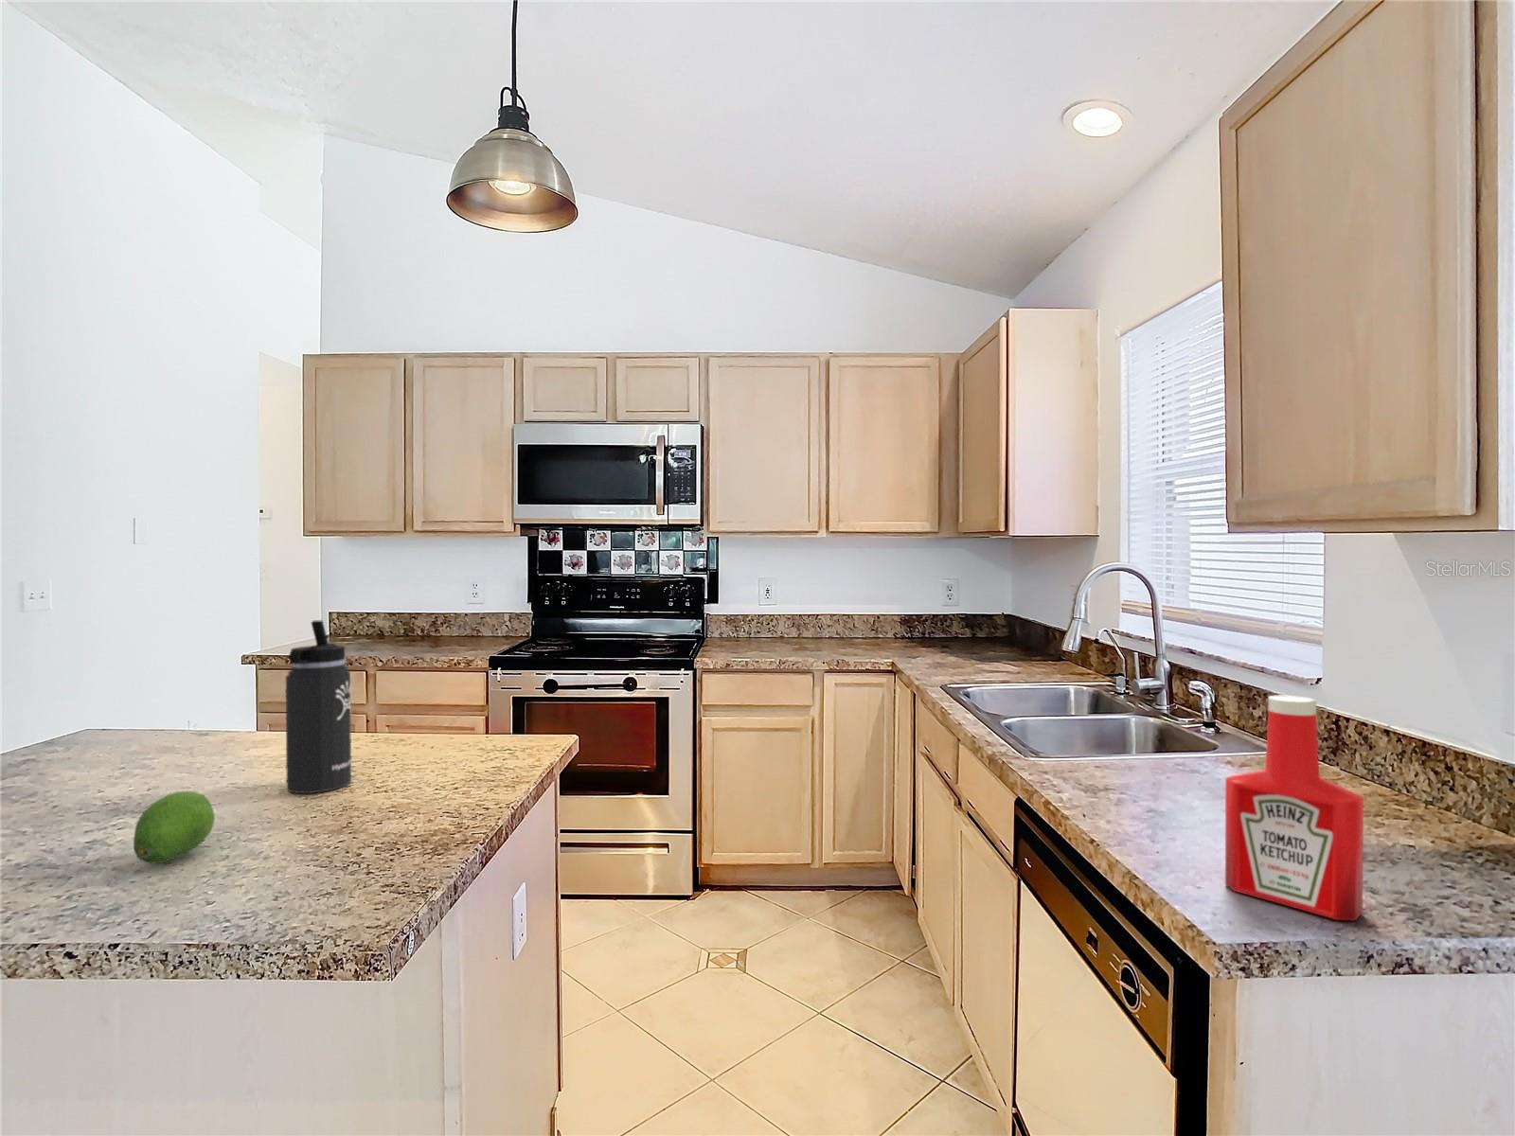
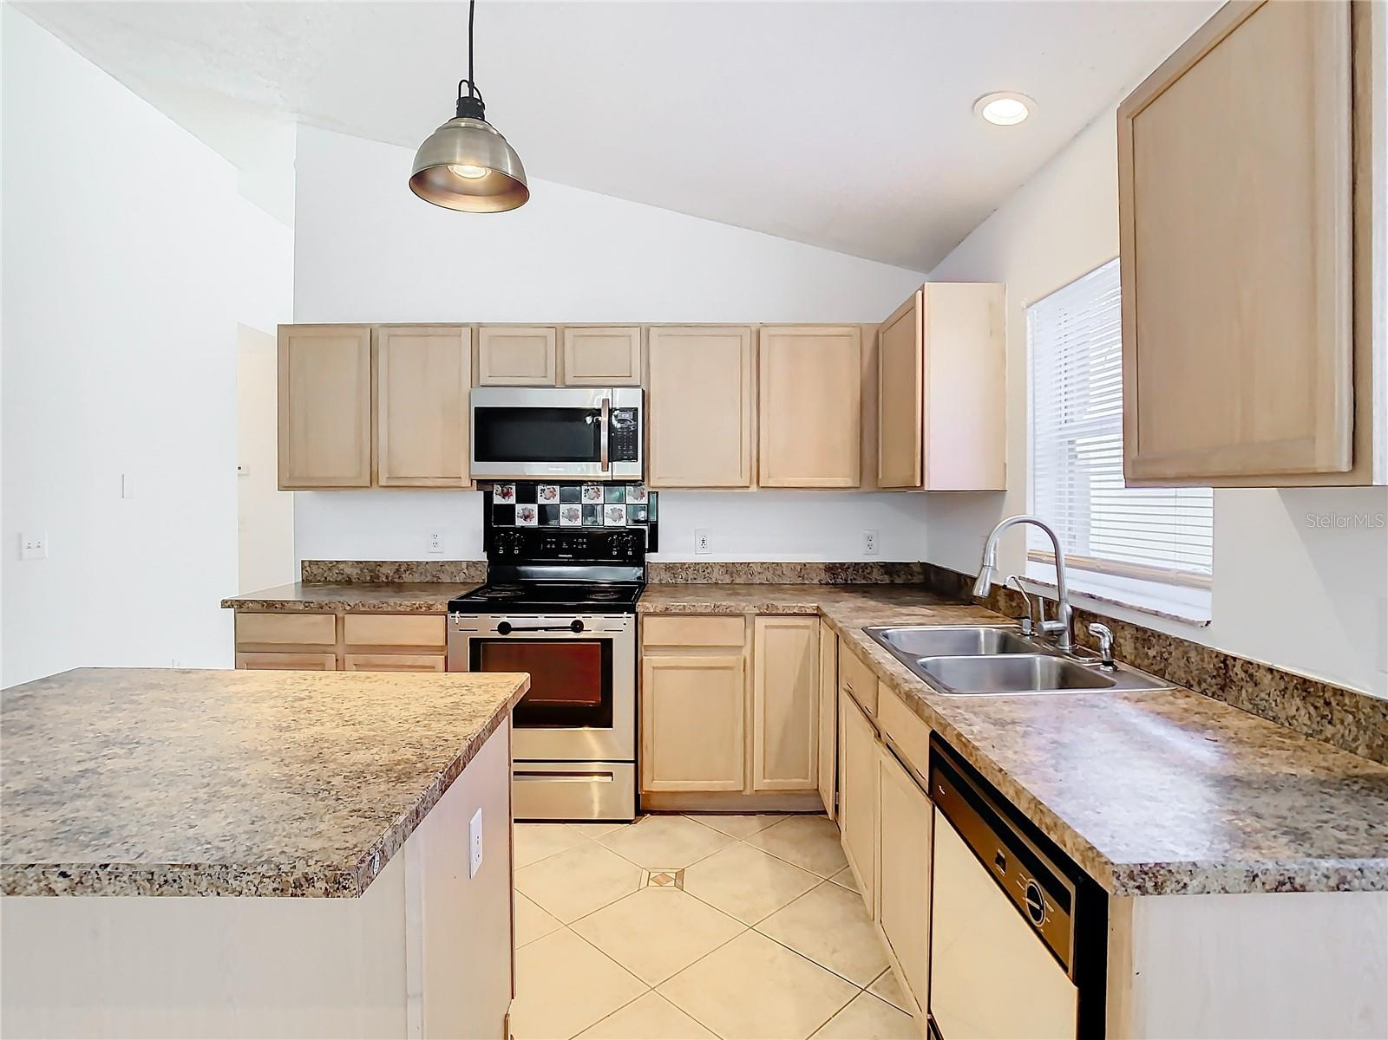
- fruit [132,790,216,864]
- thermos bottle [284,621,353,795]
- soap bottle [1224,694,1365,922]
